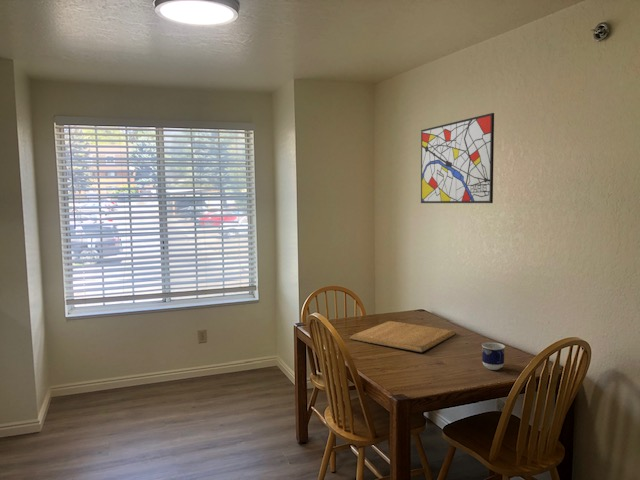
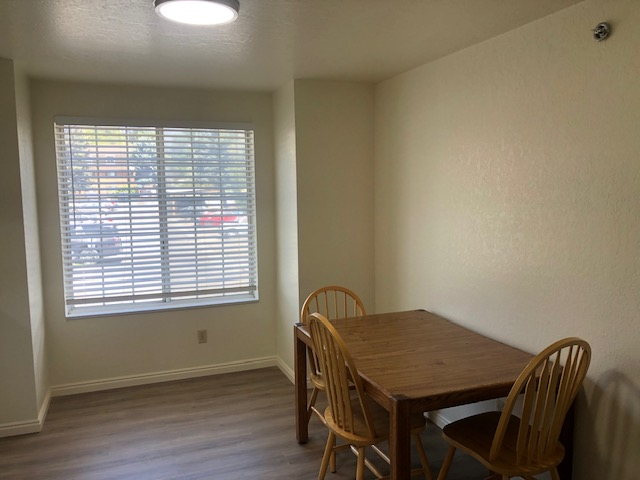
- cup [481,342,506,371]
- wall art [420,112,495,204]
- chopping board [349,320,457,353]
